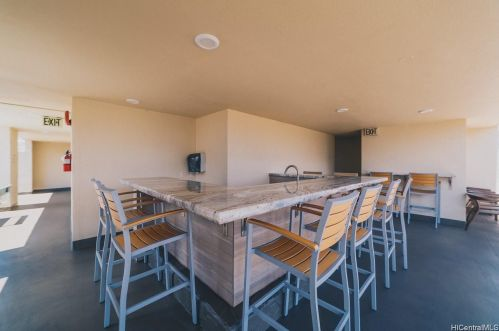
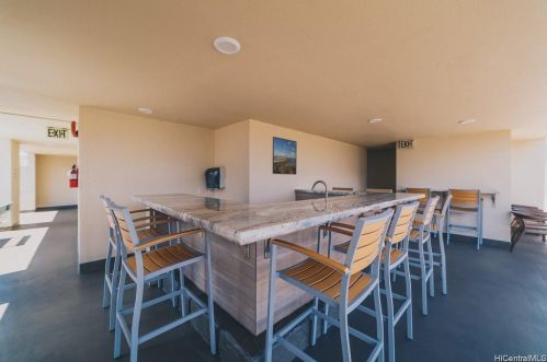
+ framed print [272,136,298,176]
